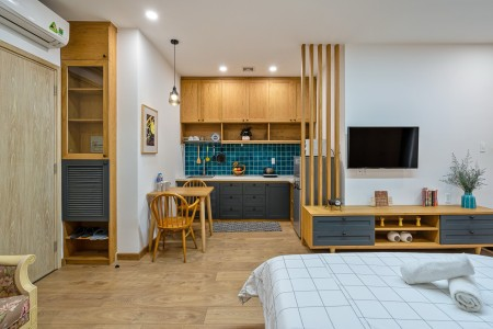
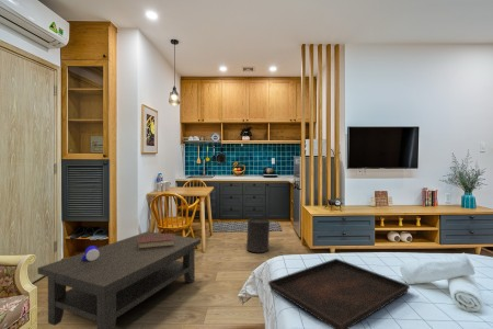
+ coffee table [36,230,202,329]
+ serving tray [267,258,411,329]
+ trash can [245,217,271,253]
